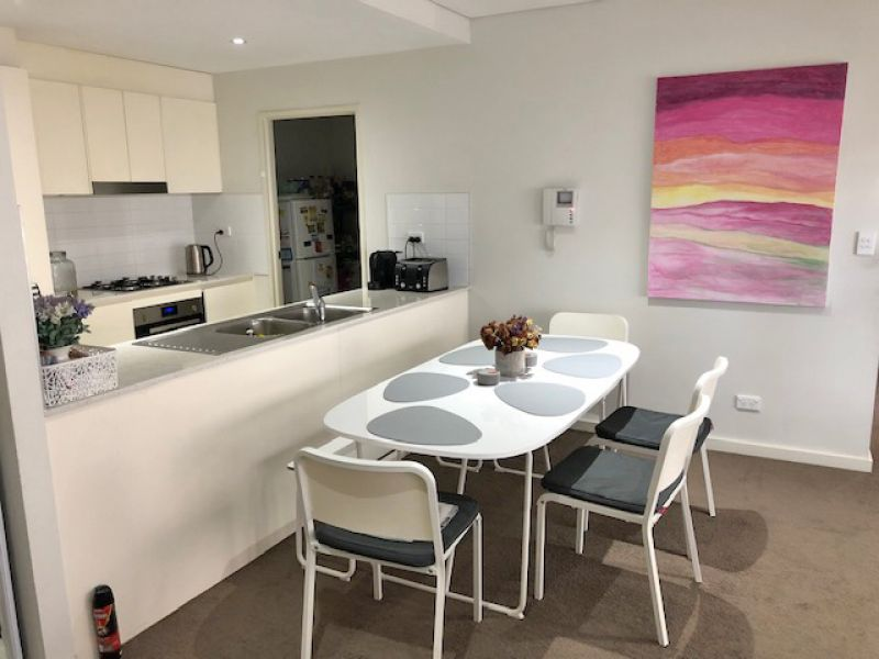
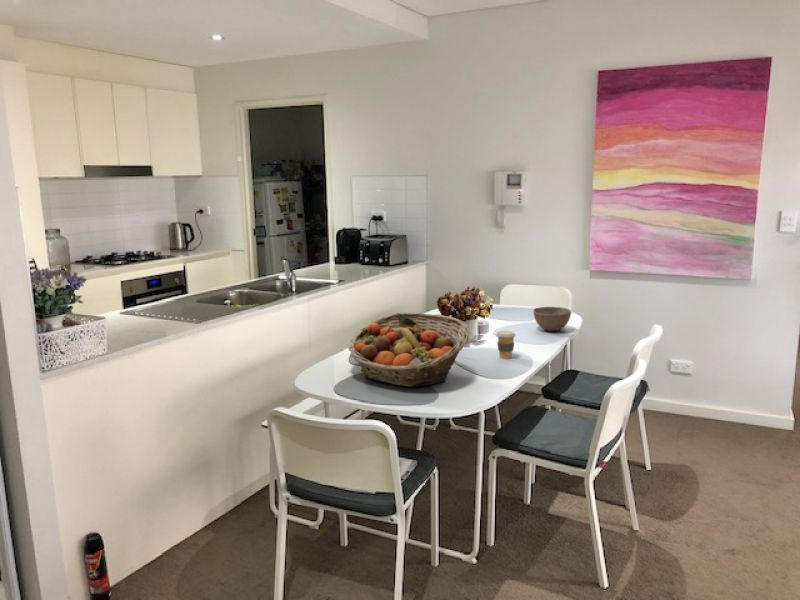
+ fruit basket [347,312,470,388]
+ coffee cup [495,330,517,360]
+ bowl [532,306,572,332]
